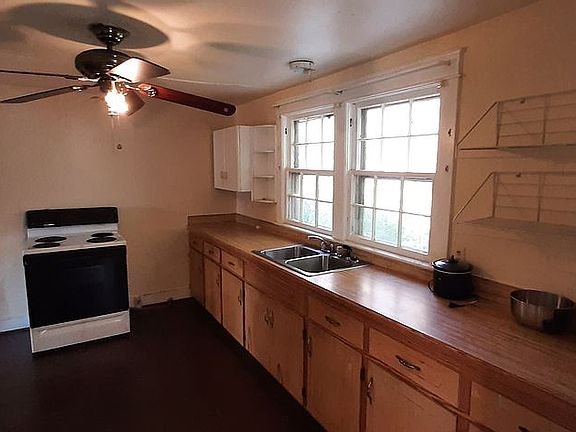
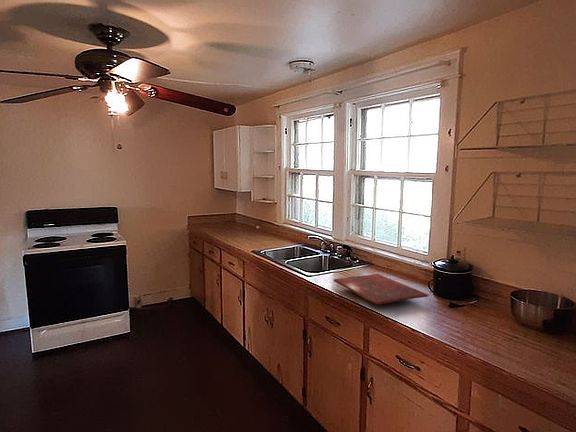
+ cutting board [333,273,429,305]
